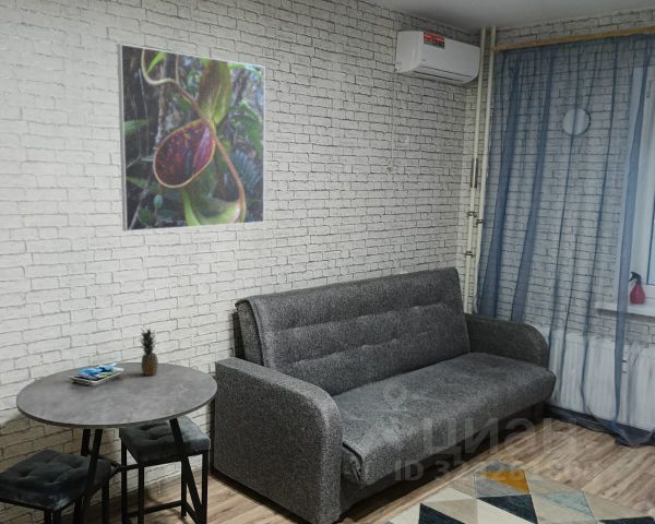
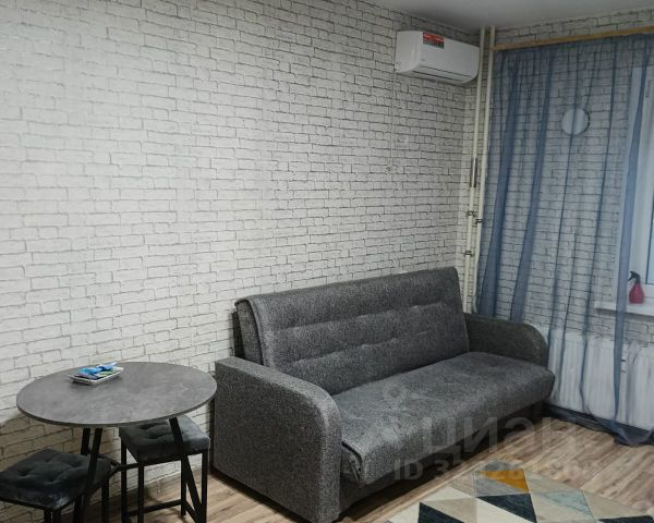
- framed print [117,43,265,233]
- fruit [138,326,159,377]
